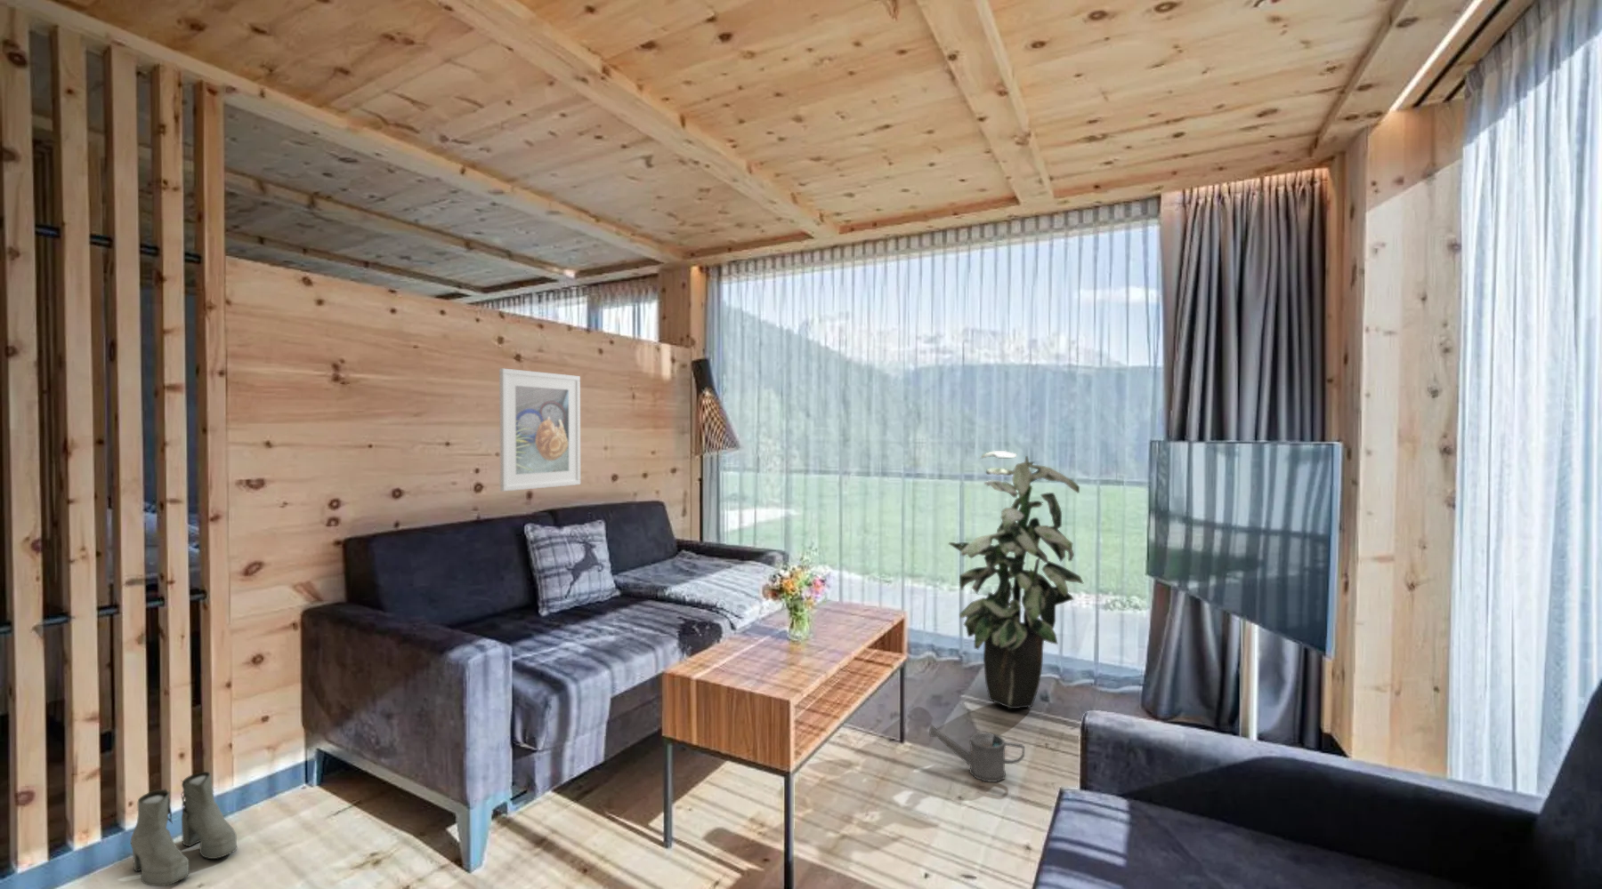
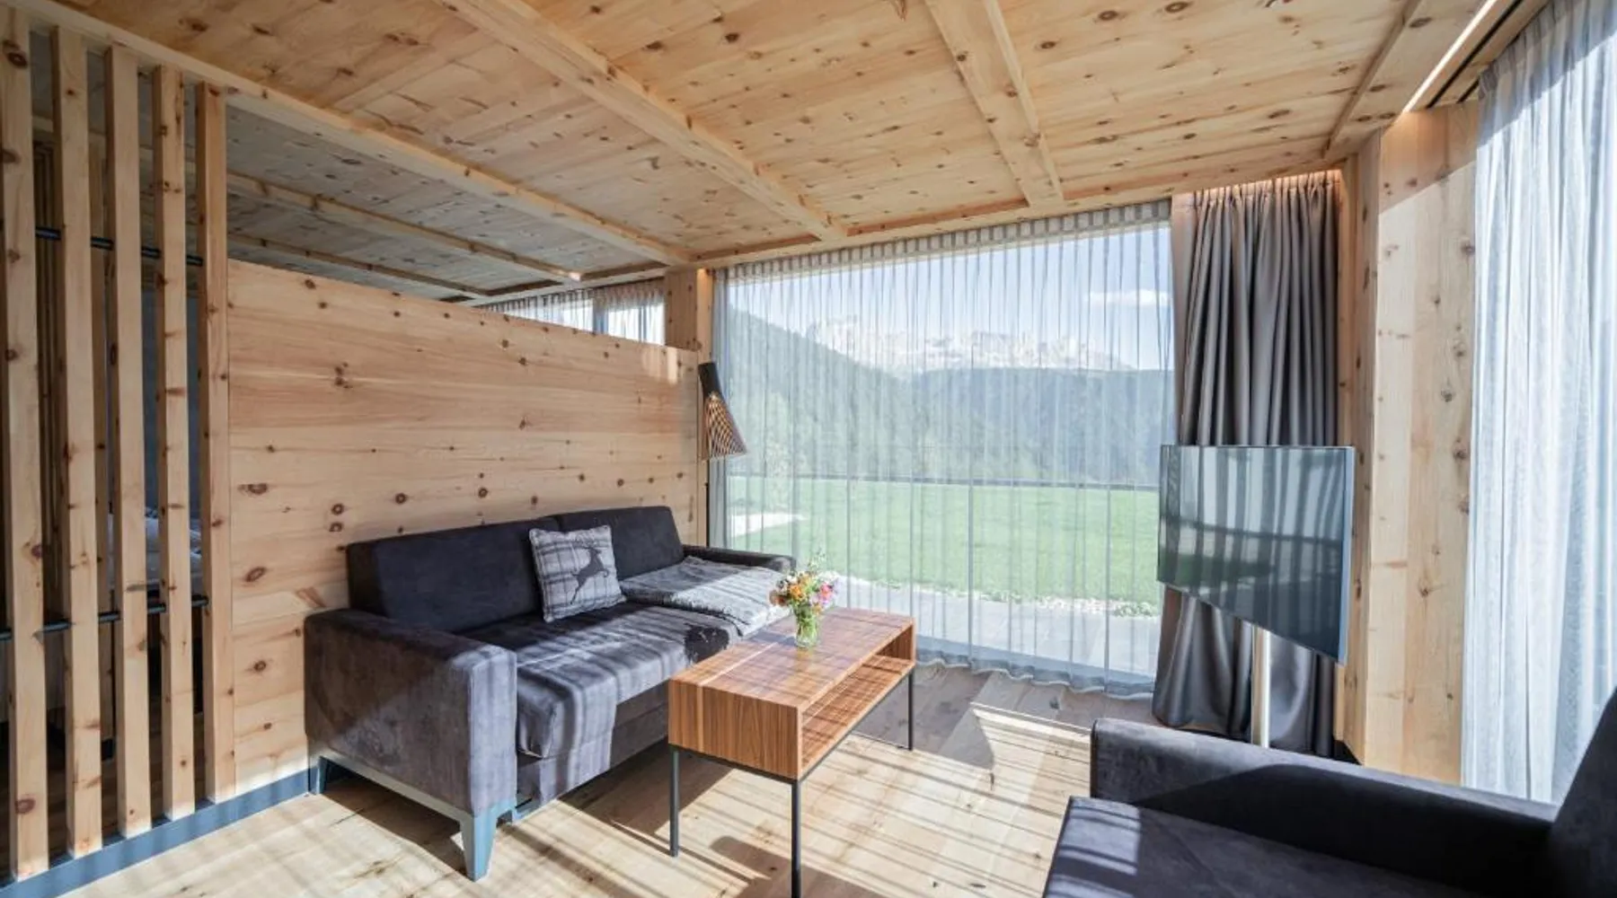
- boots [130,771,239,887]
- watering can [928,724,1026,783]
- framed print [499,367,581,493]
- indoor plant [947,450,1084,709]
